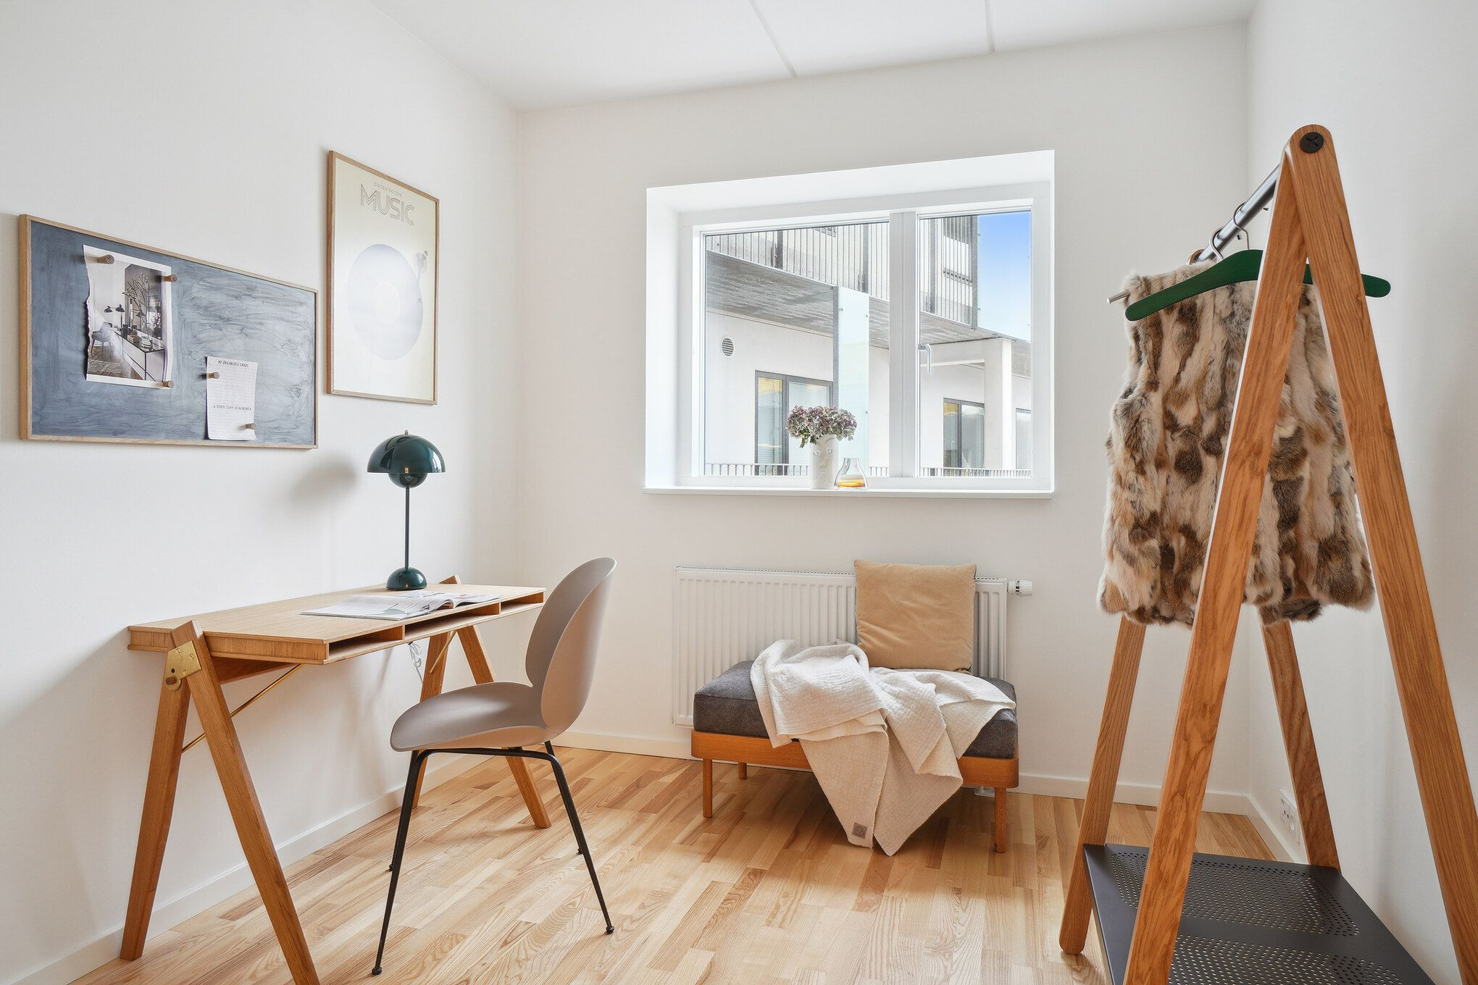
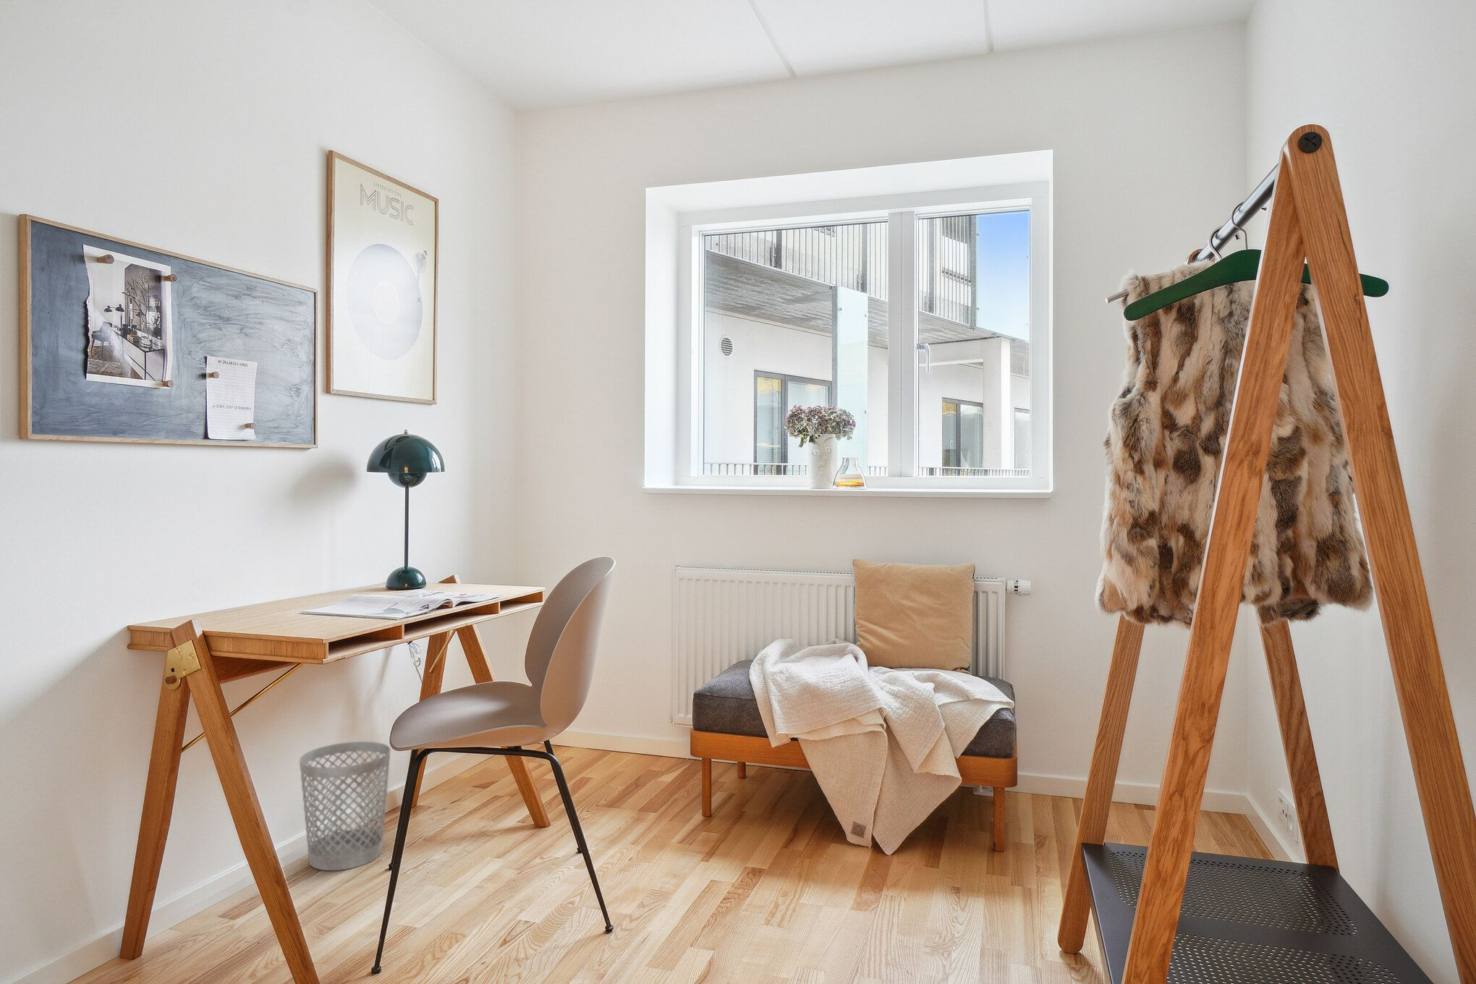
+ wastebasket [299,741,391,871]
